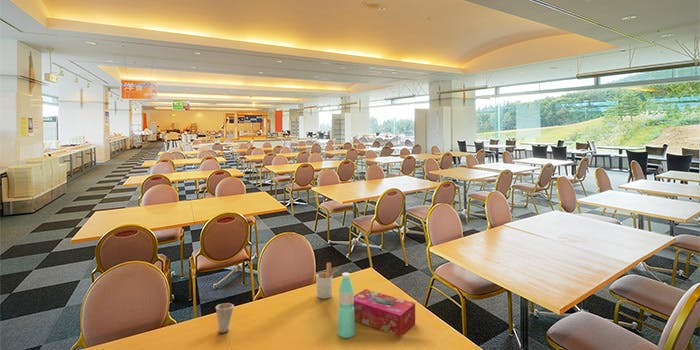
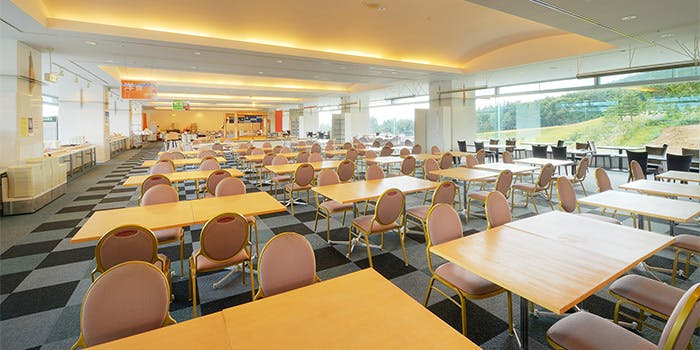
- cup [215,302,235,334]
- utensil holder [315,261,340,300]
- water bottle [337,272,356,339]
- tissue box [353,288,416,338]
